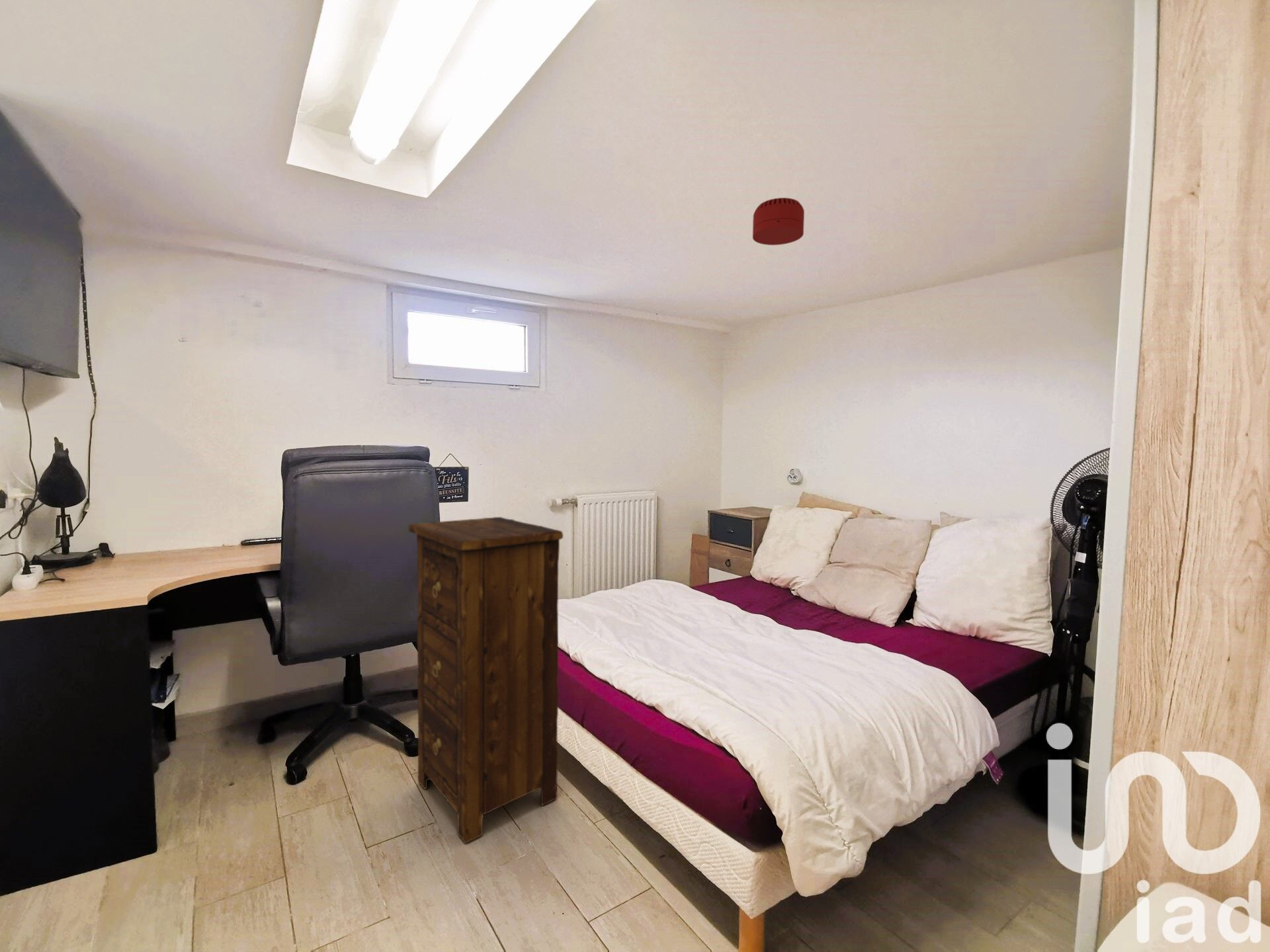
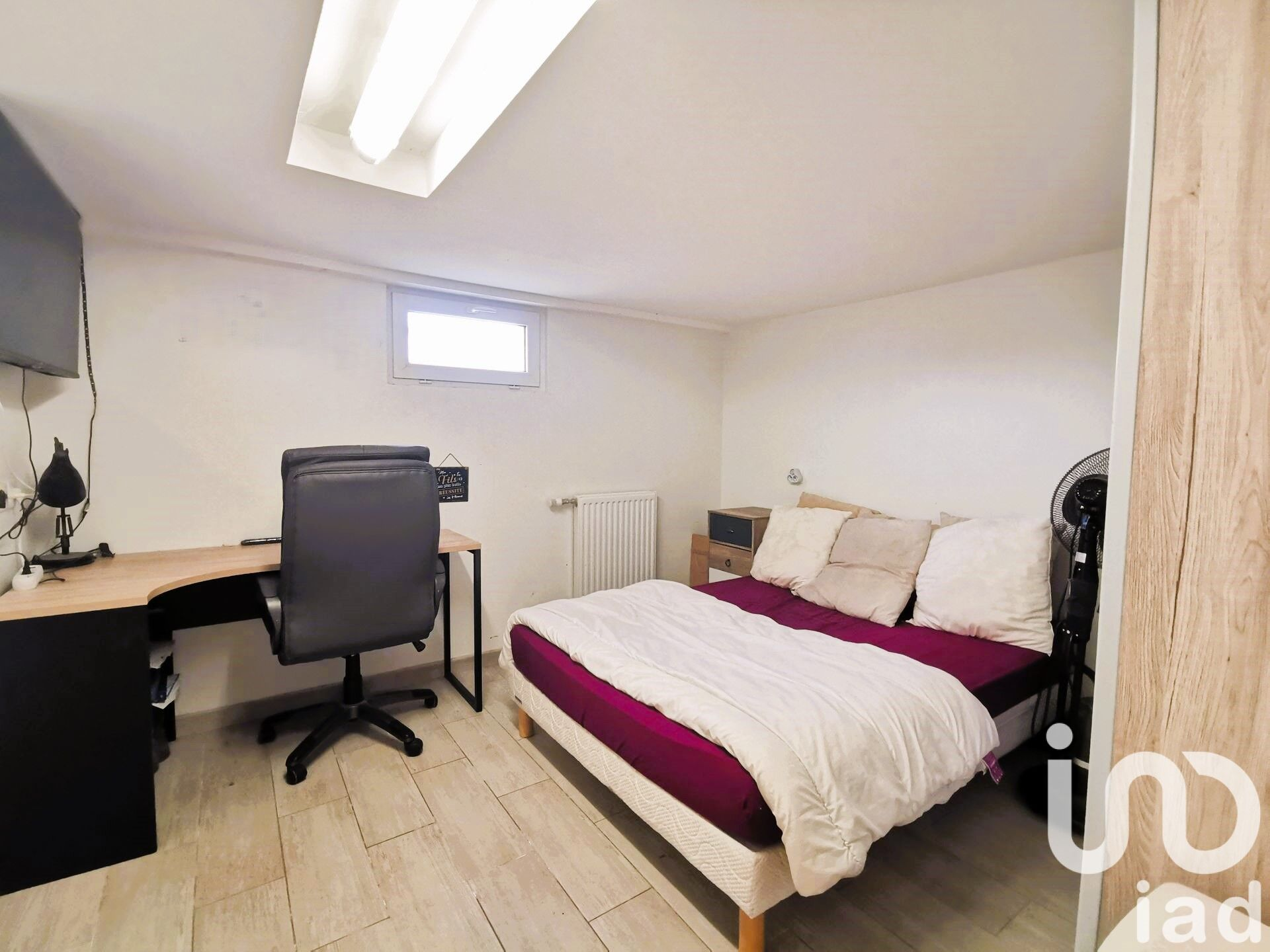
- smoke detector [752,197,805,246]
- cabinet [407,516,564,844]
